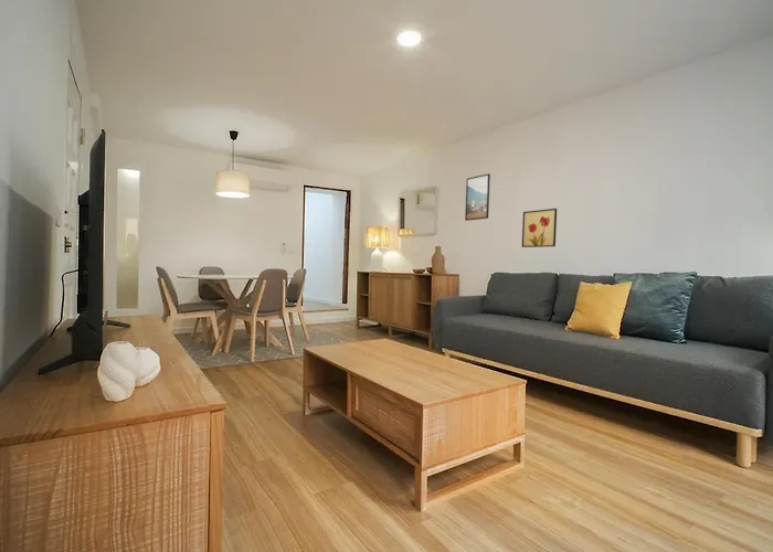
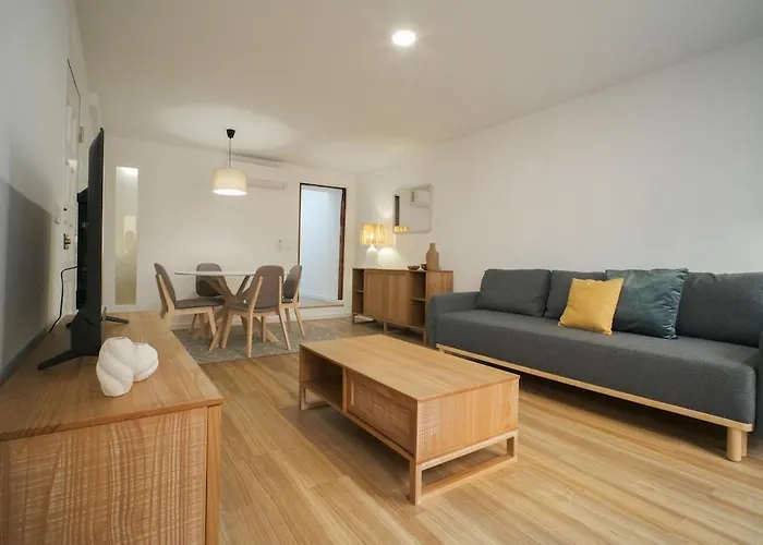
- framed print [464,172,491,222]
- wall art [521,208,558,248]
